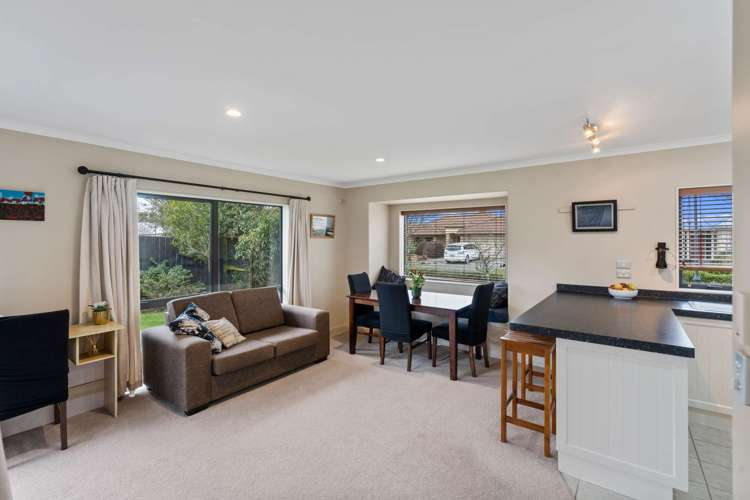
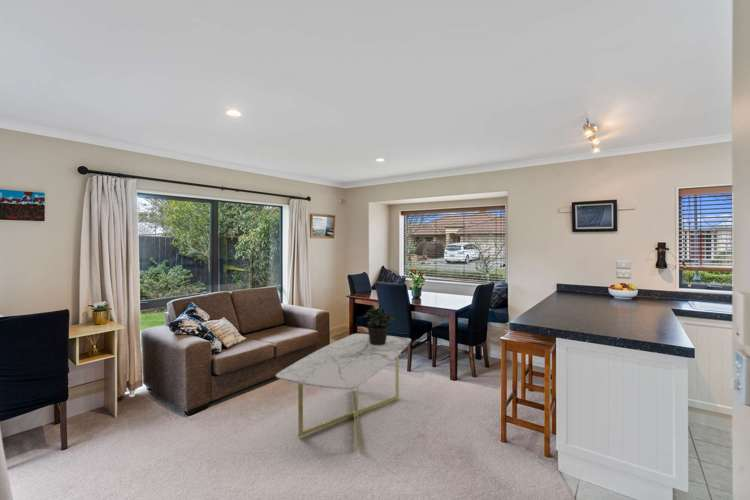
+ coffee table [275,333,412,451]
+ potted plant [363,304,396,345]
